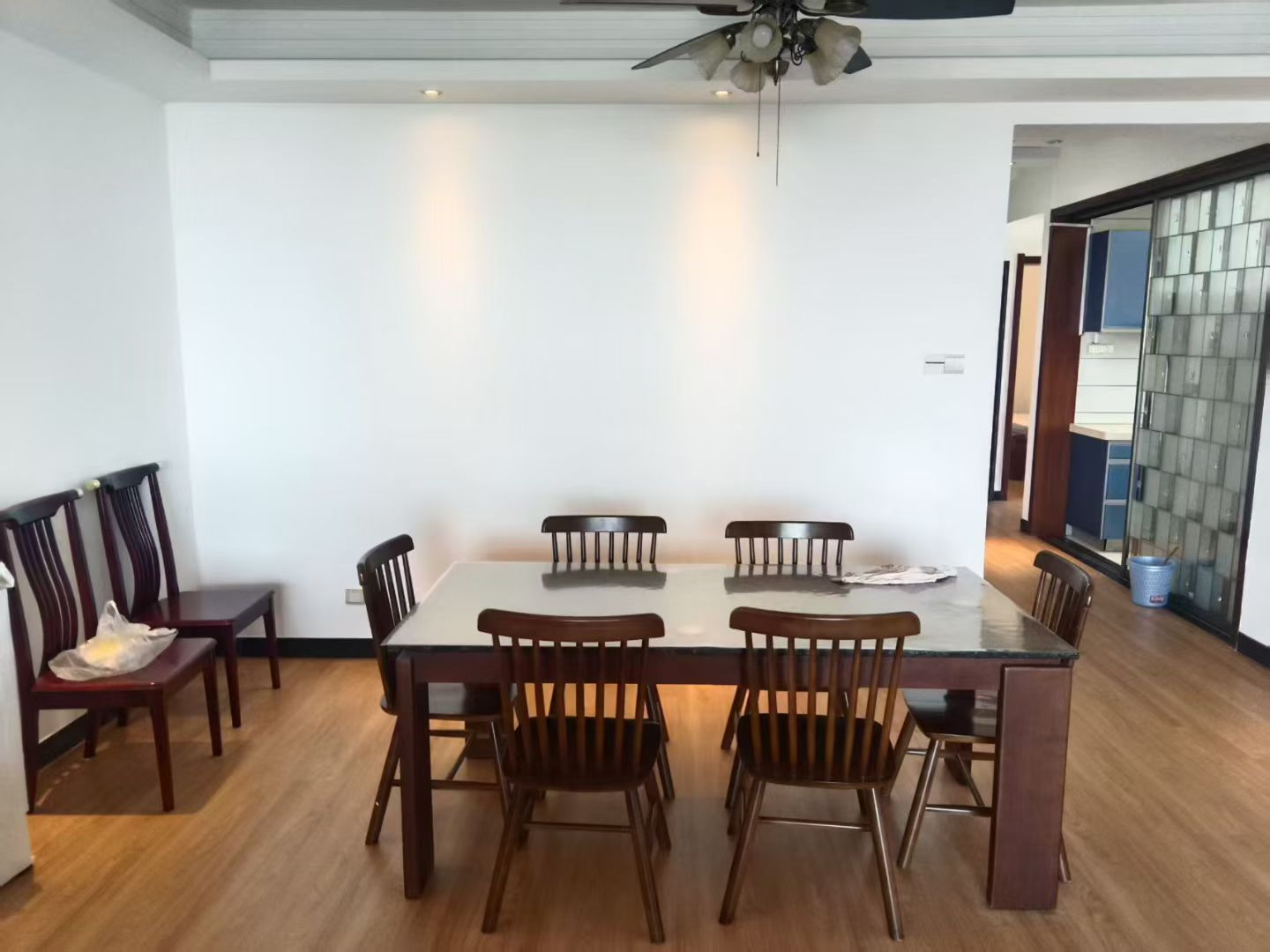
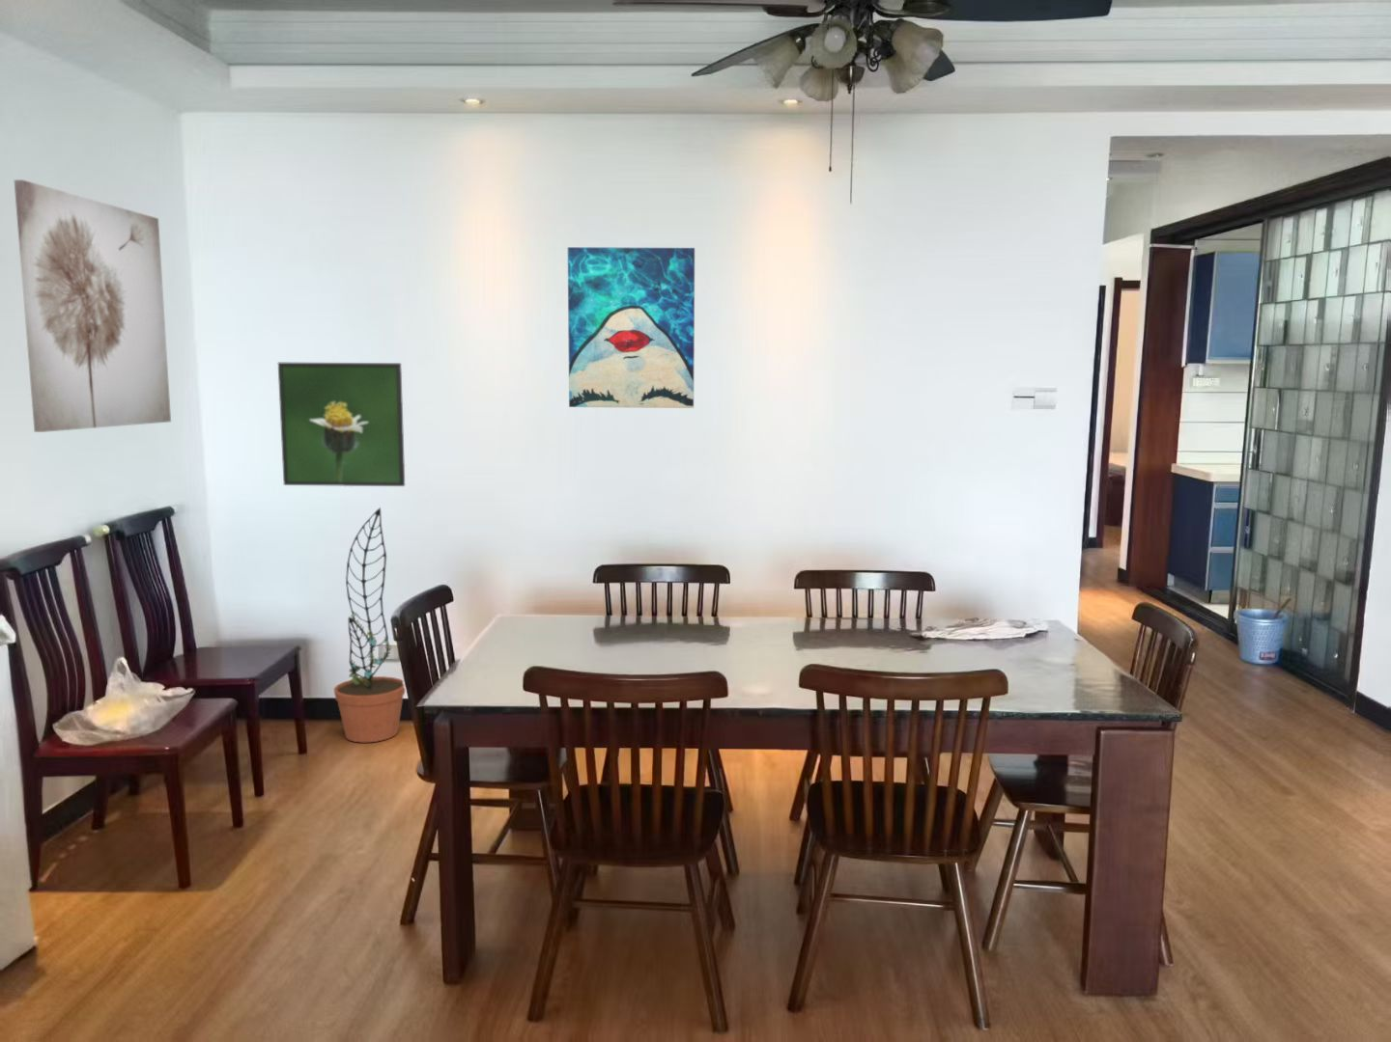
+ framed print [277,362,405,487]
+ wall art [567,246,696,409]
+ decorative plant [333,507,405,743]
+ wall art [13,178,172,433]
